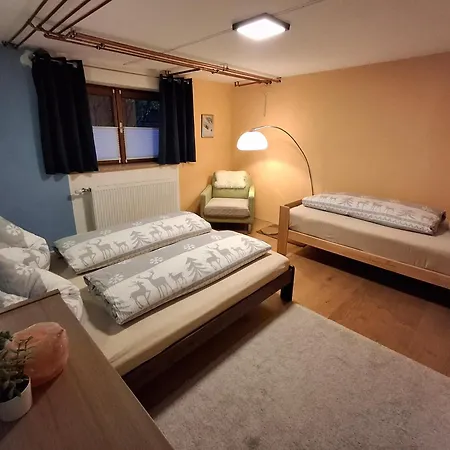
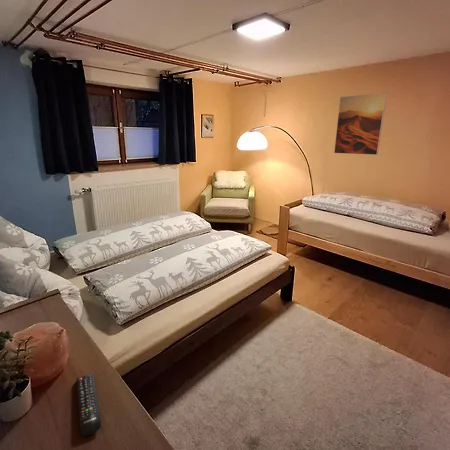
+ remote control [76,372,102,437]
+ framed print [333,92,388,156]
